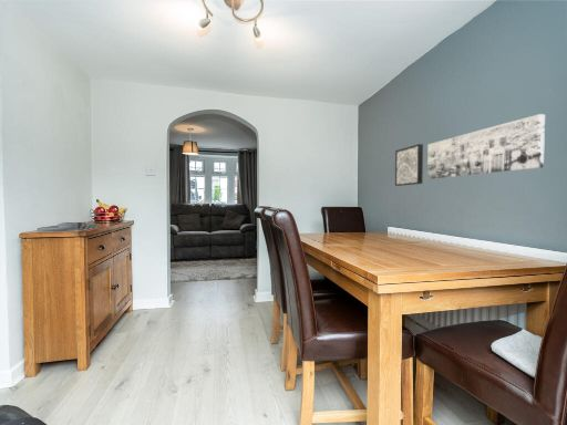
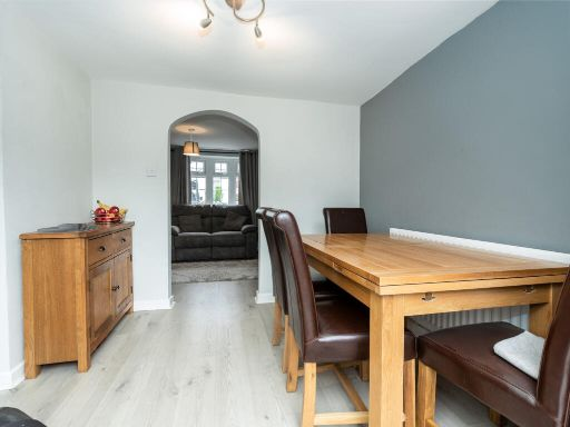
- wall art [426,113,546,180]
- wall art [394,143,424,187]
